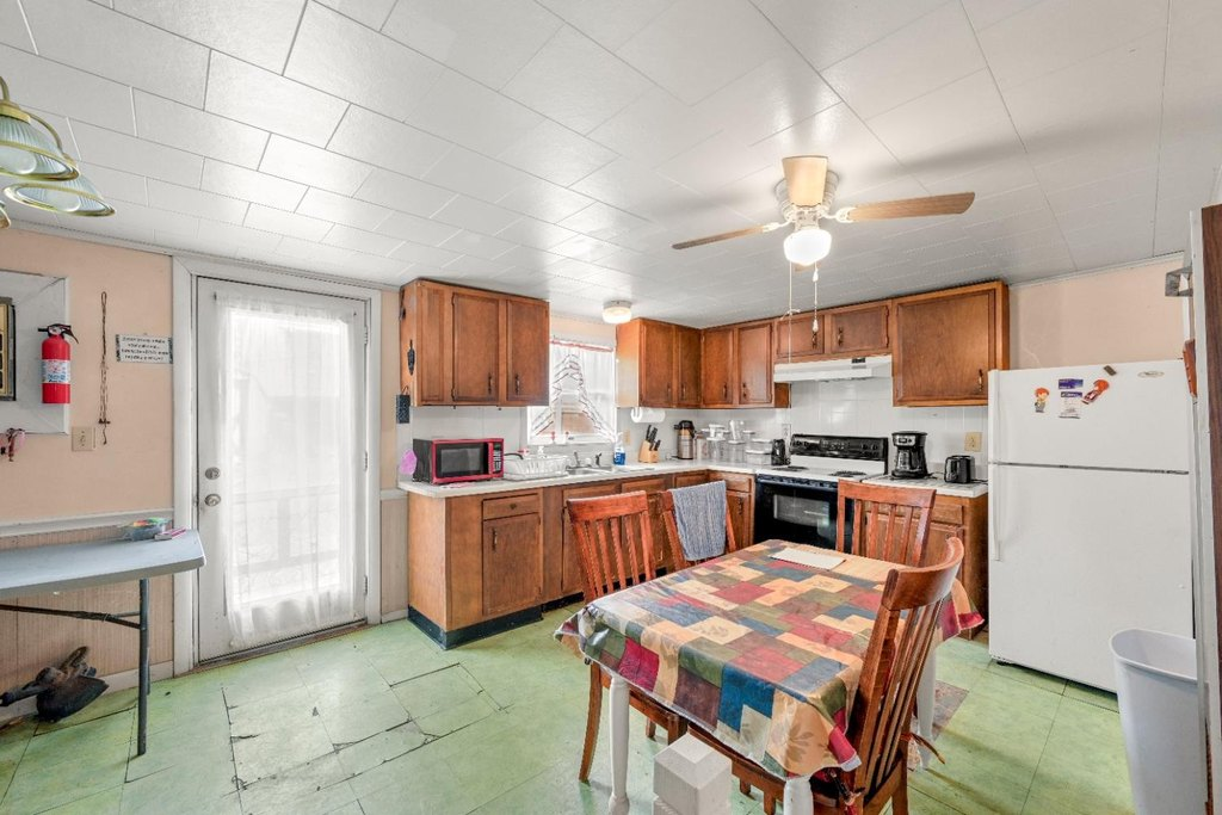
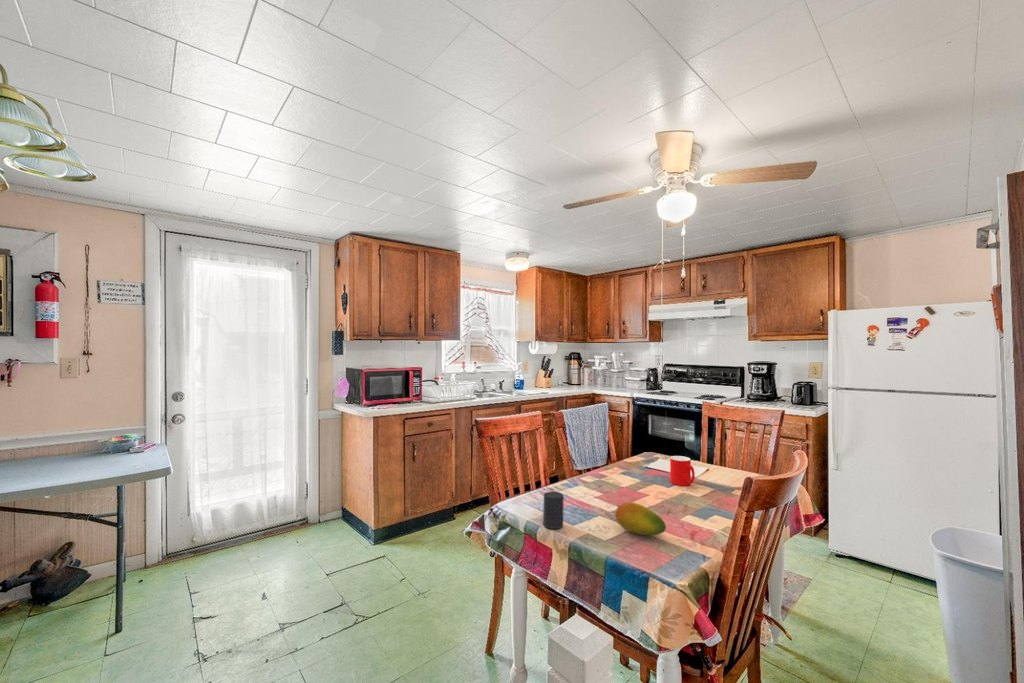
+ cup [669,455,696,487]
+ cup [542,491,565,530]
+ fruit [614,501,667,536]
